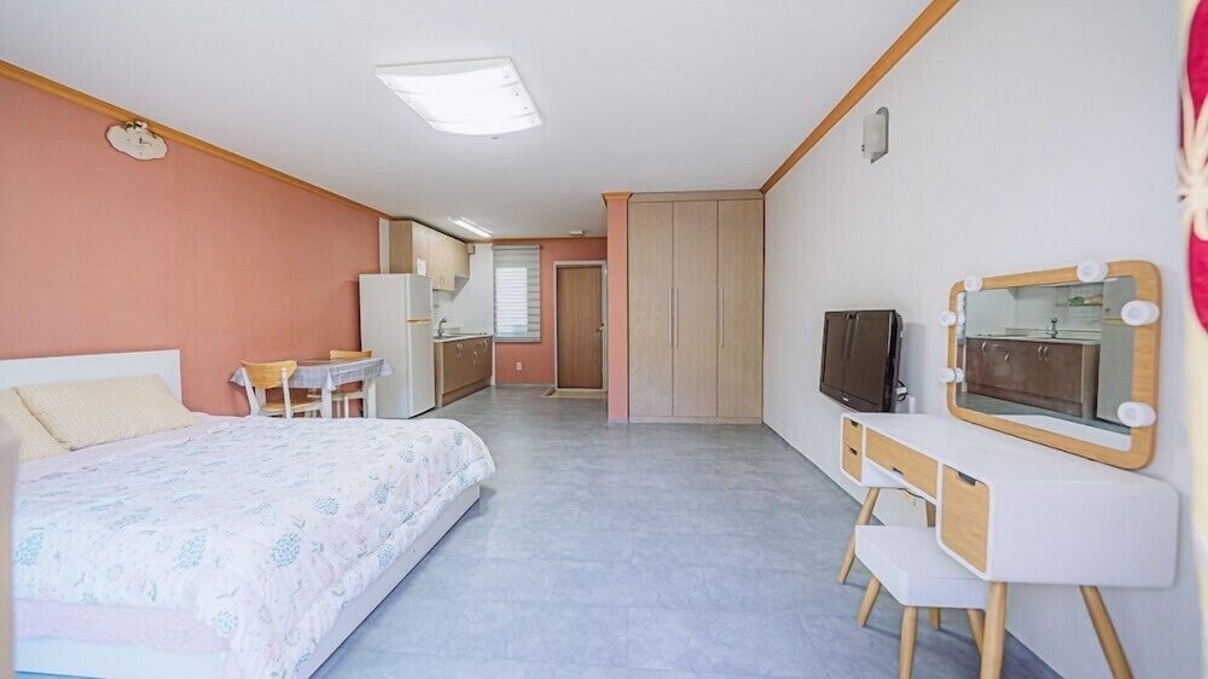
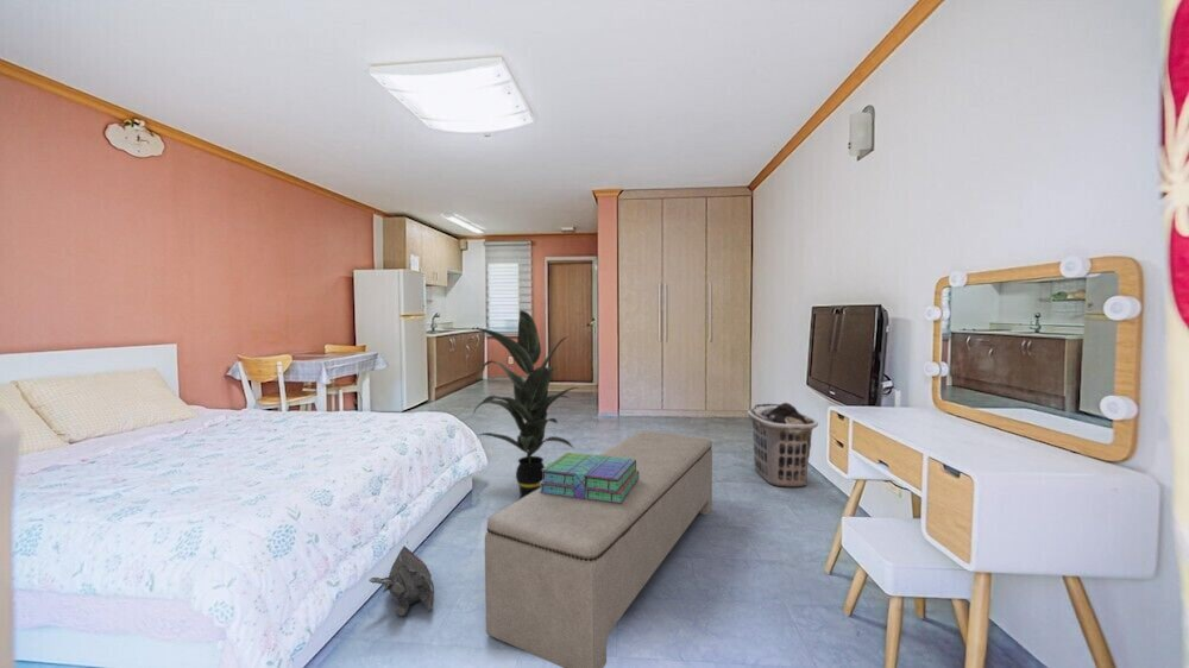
+ bench [484,430,713,668]
+ indoor plant [471,309,578,499]
+ clothes hamper [747,402,819,489]
+ plush toy [367,544,435,617]
+ stack of books [539,452,638,504]
